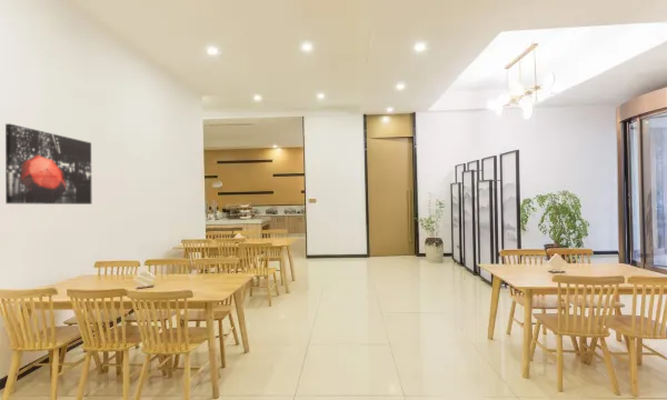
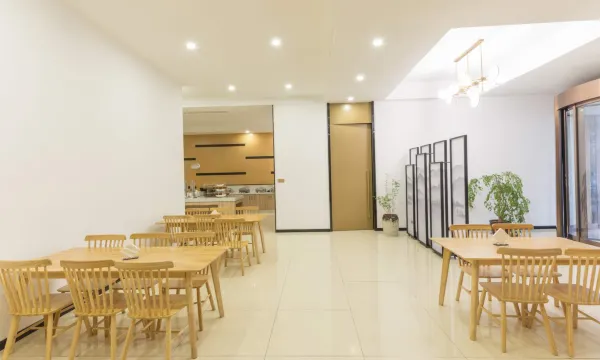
- wall art [4,122,92,206]
